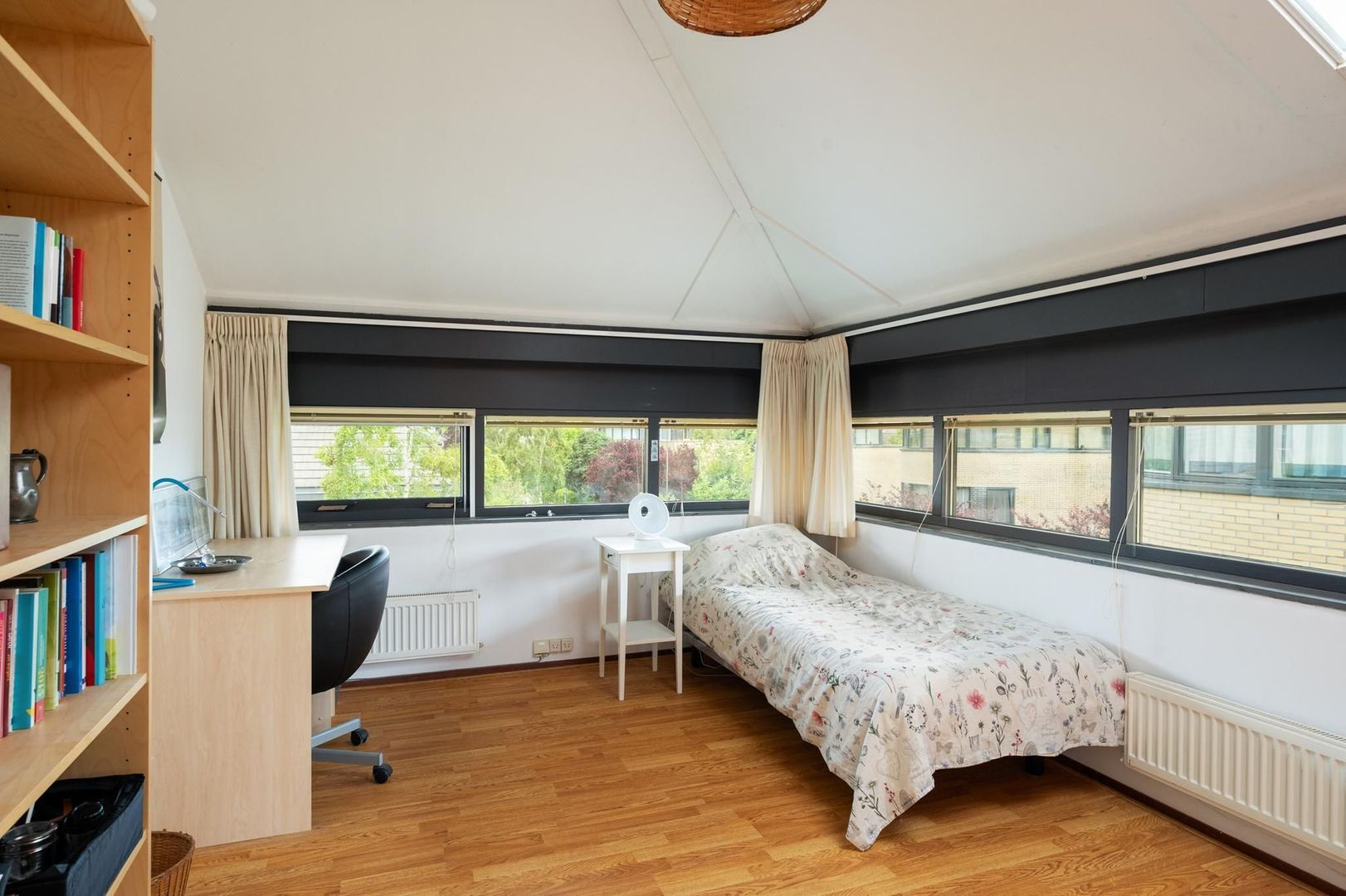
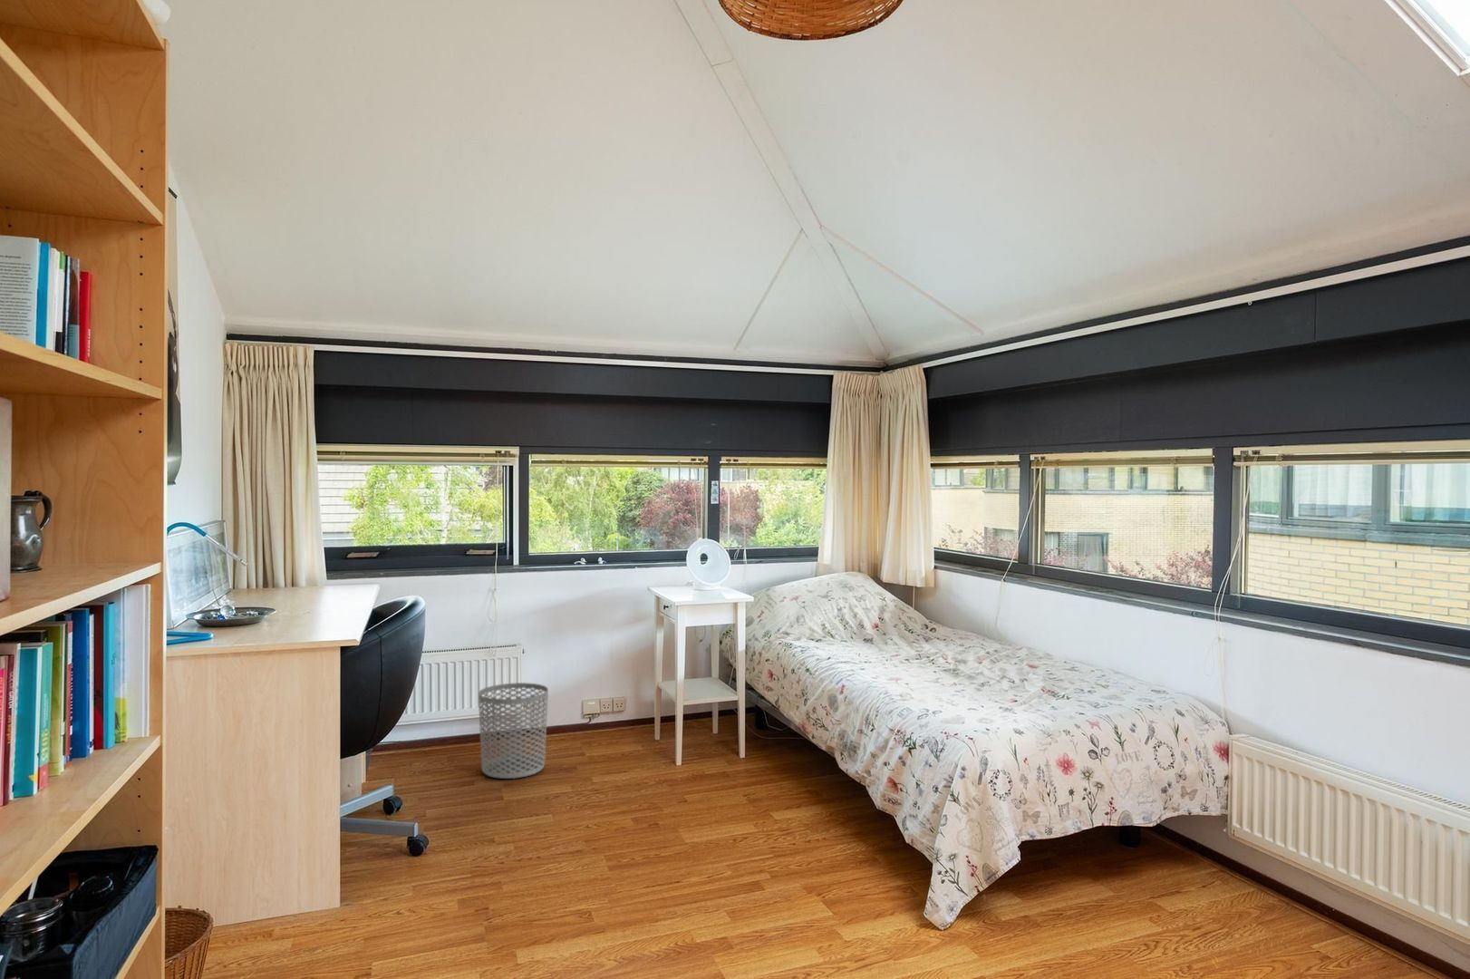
+ waste bin [477,682,549,779]
